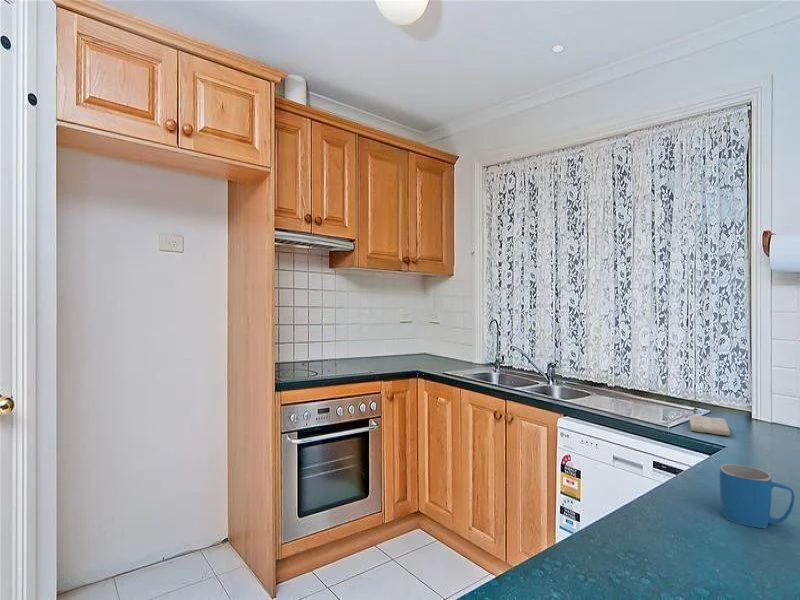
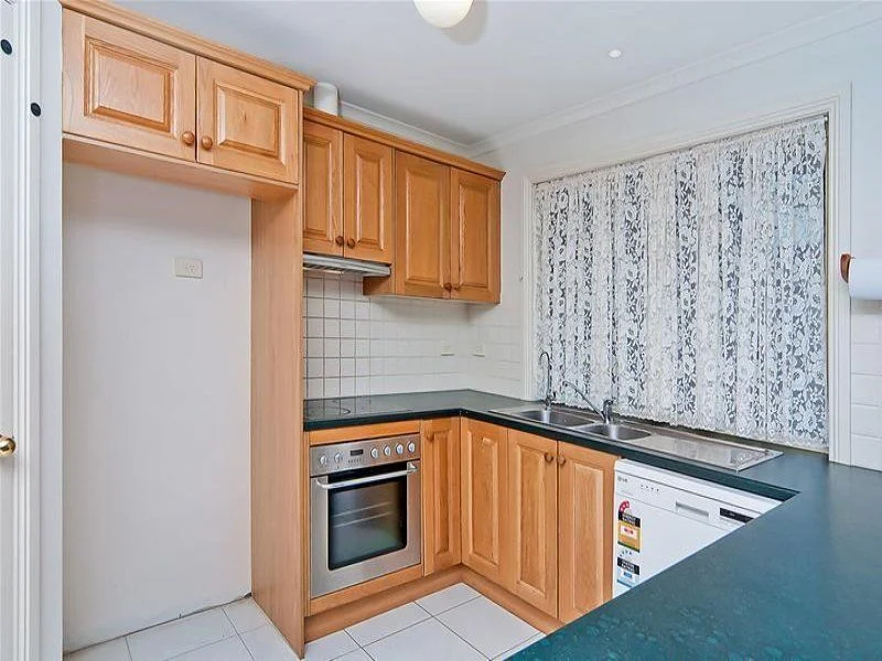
- washcloth [688,414,731,437]
- mug [719,463,795,529]
